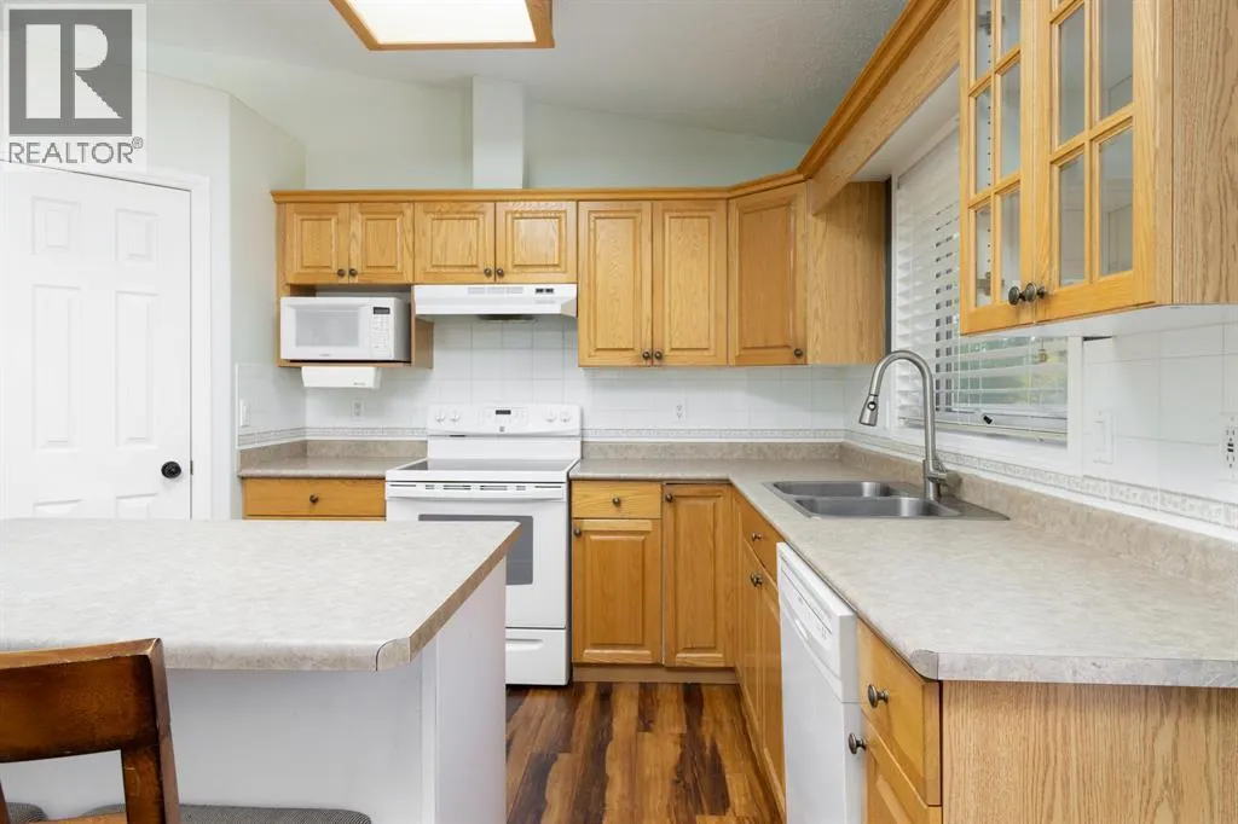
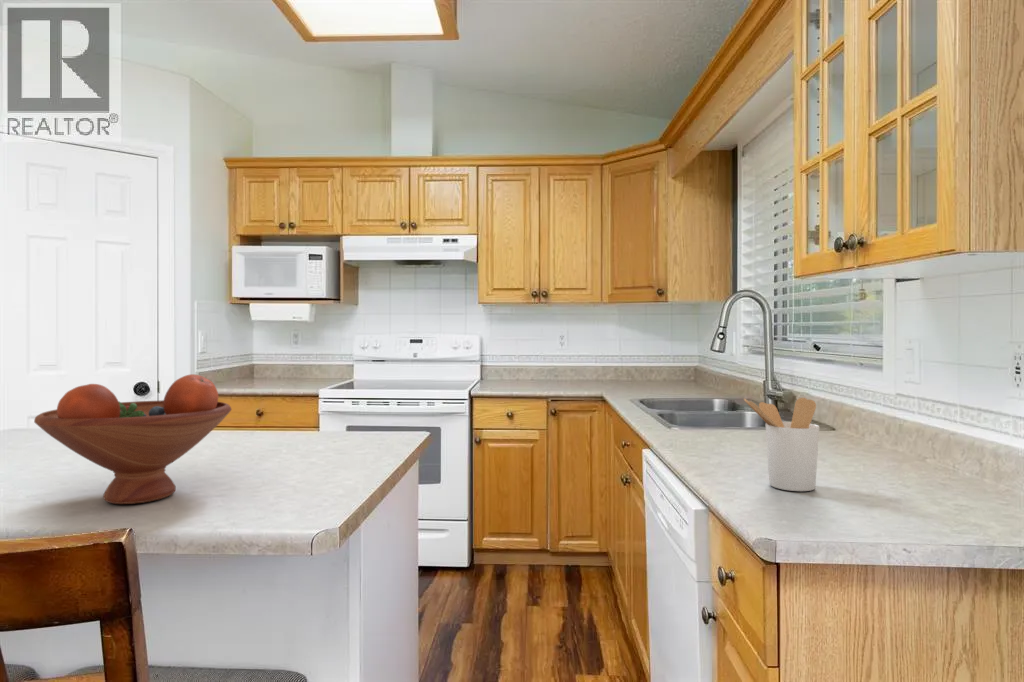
+ fruit bowl [33,373,232,505]
+ utensil holder [743,397,821,492]
